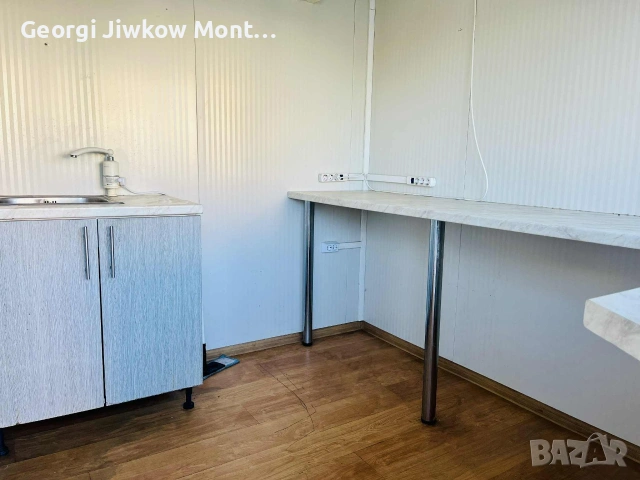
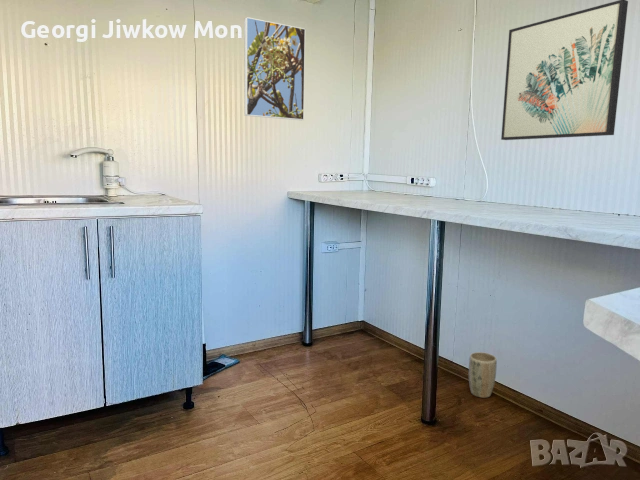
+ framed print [243,16,306,121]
+ wall art [500,0,629,141]
+ plant pot [468,351,498,399]
